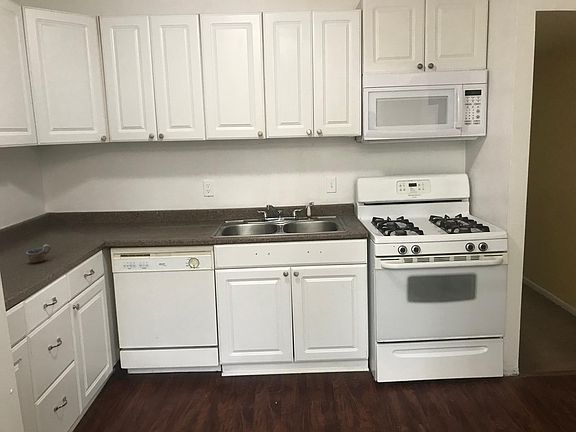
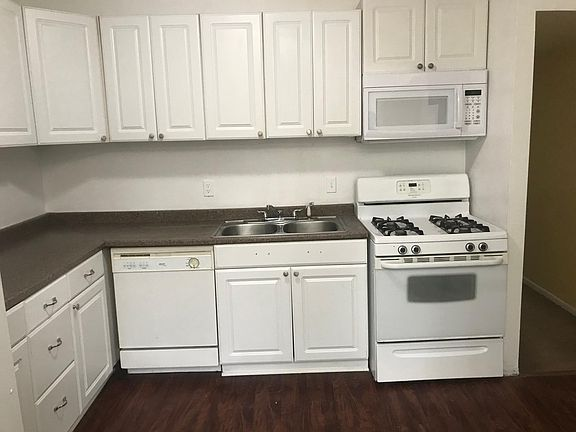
- cup [25,244,52,264]
